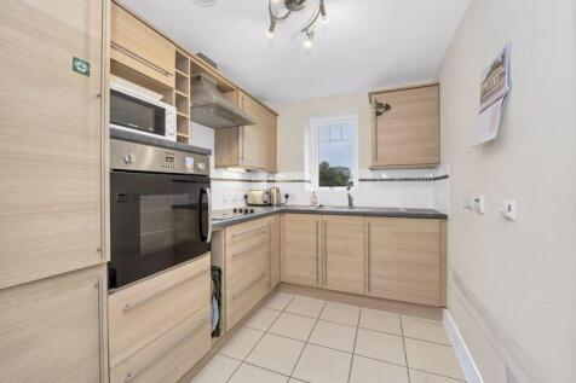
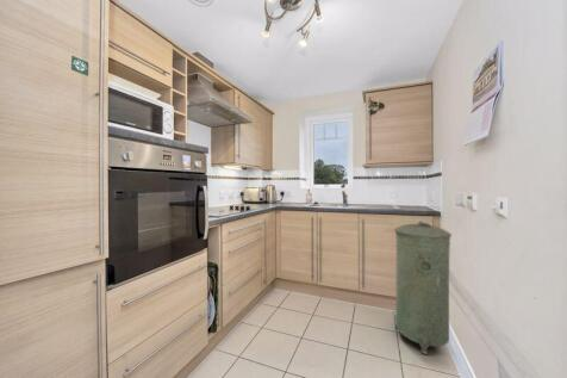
+ trash can [393,221,453,355]
